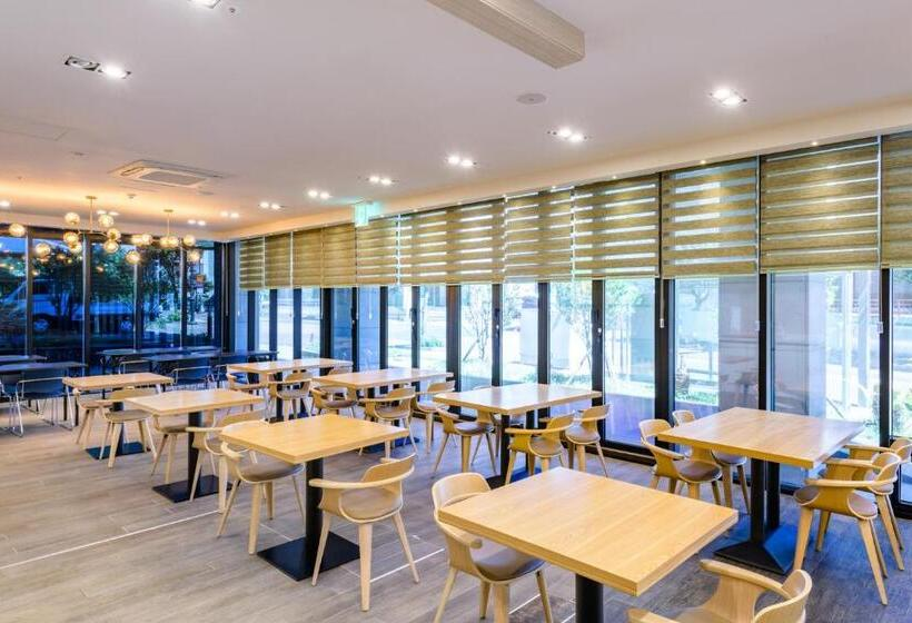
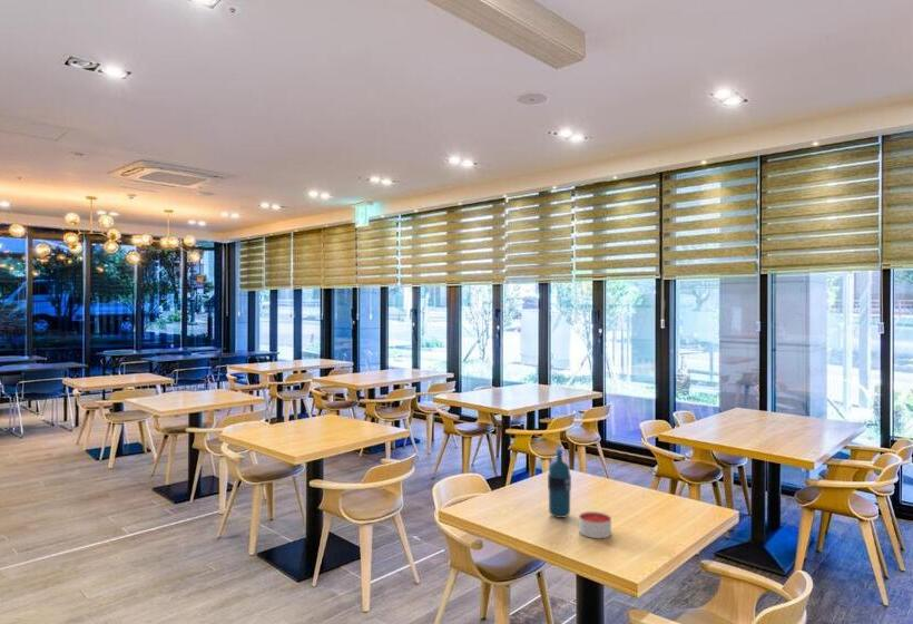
+ candle [578,510,612,539]
+ water bottle [547,447,572,519]
